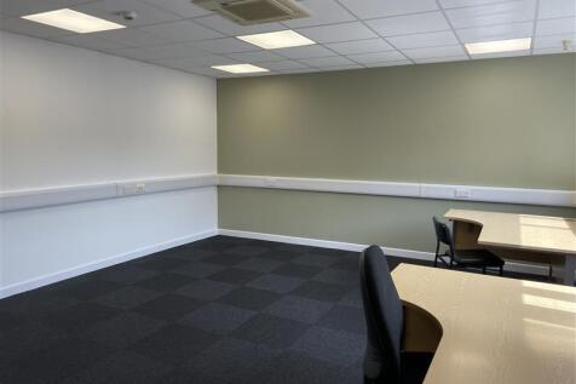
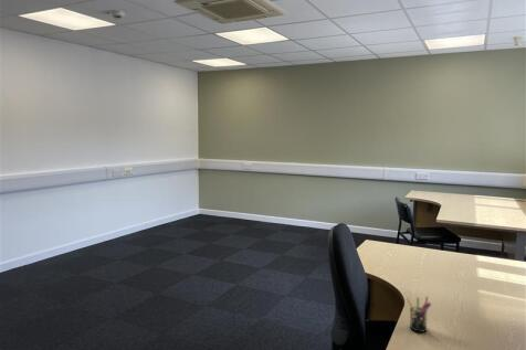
+ pen holder [404,296,432,333]
